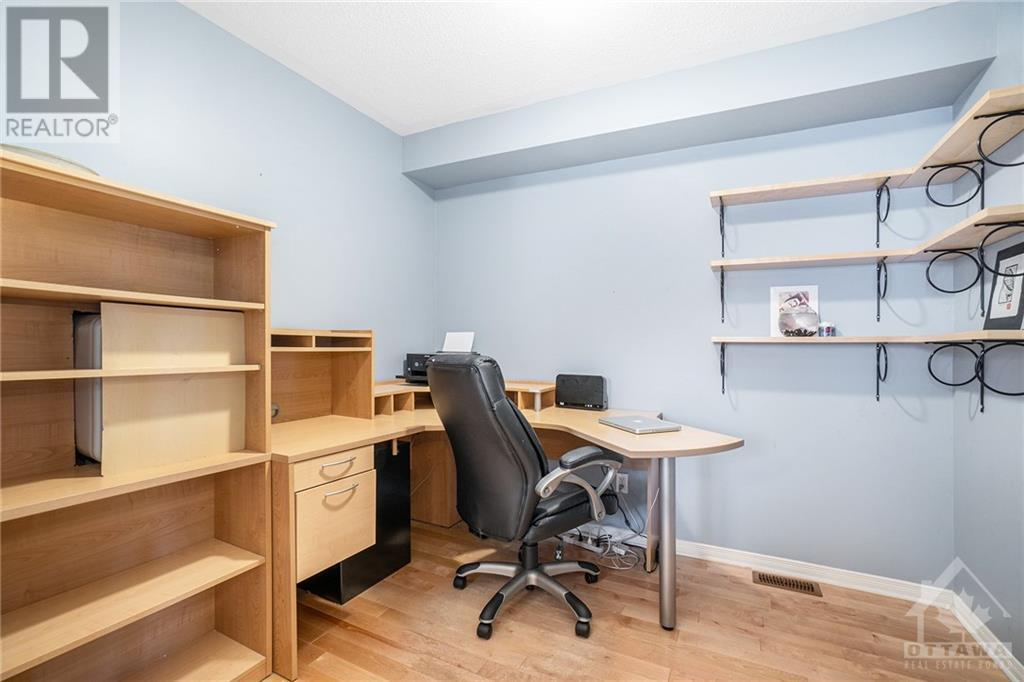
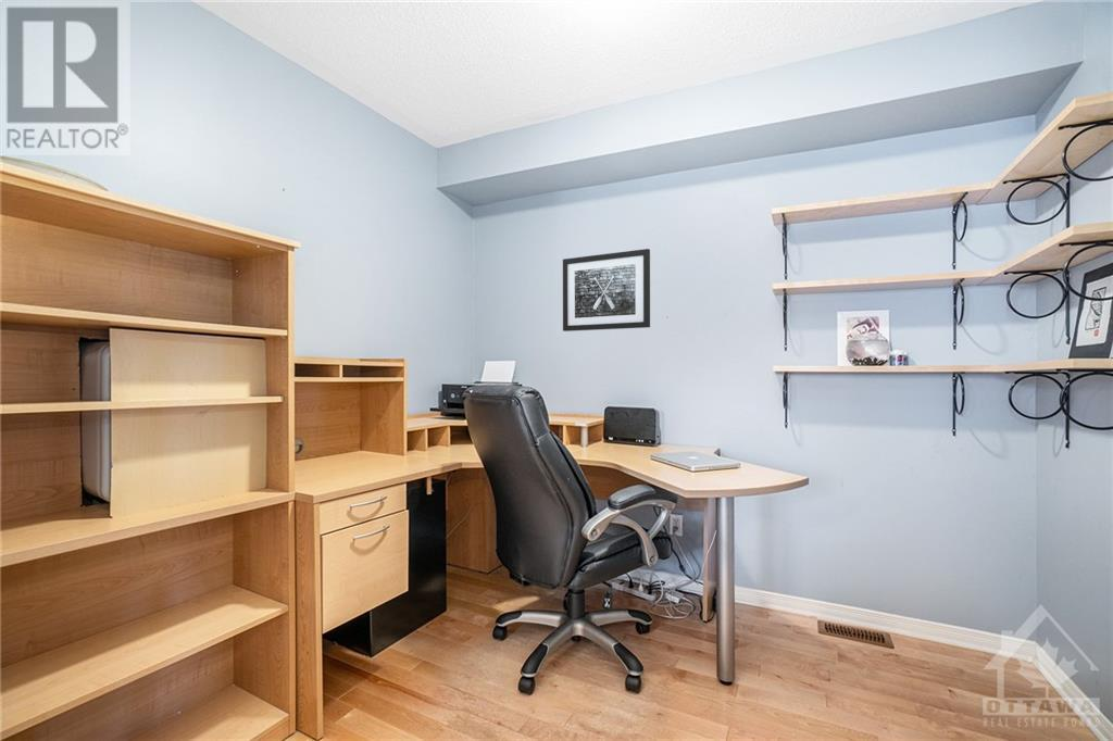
+ wall art [562,248,651,332]
